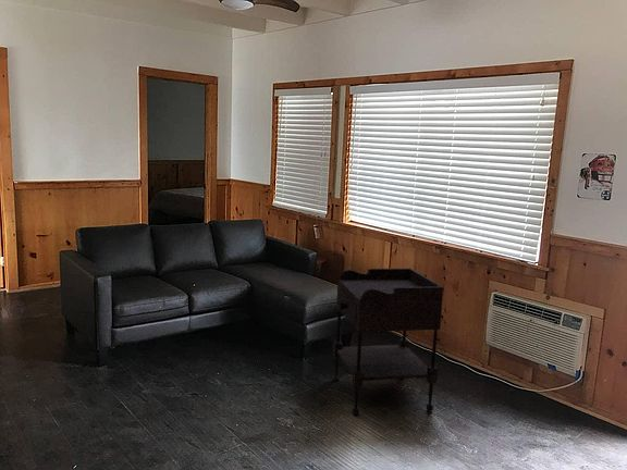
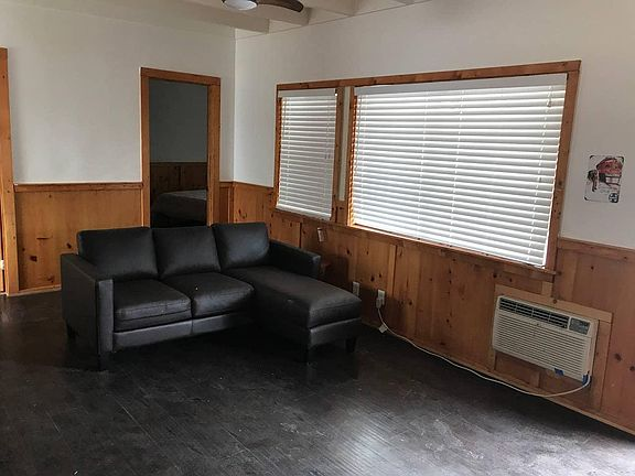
- side table [332,268,444,417]
